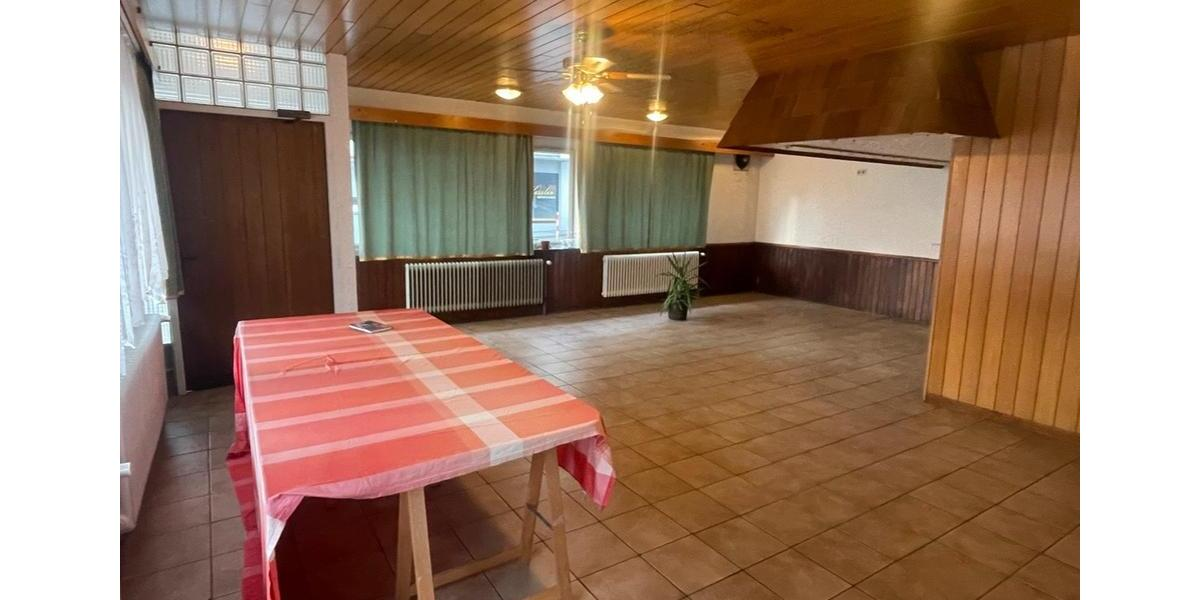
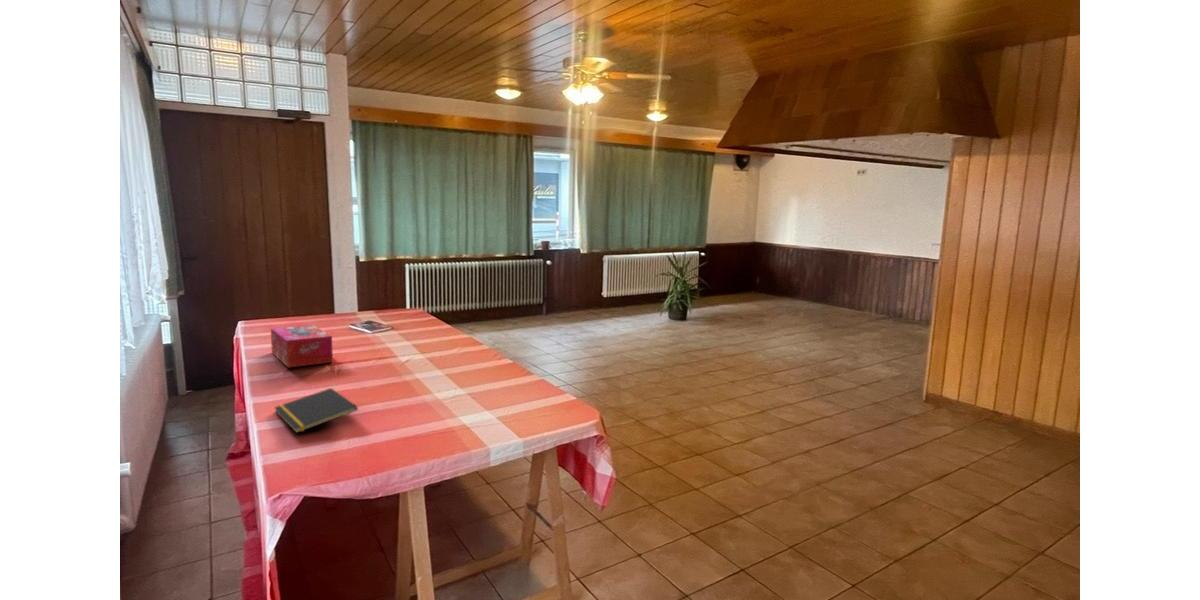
+ tissue box [270,324,334,368]
+ notepad [273,387,359,434]
